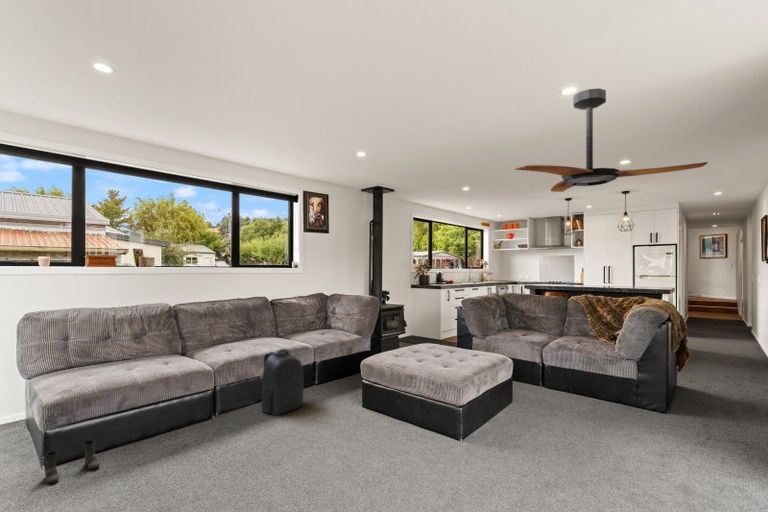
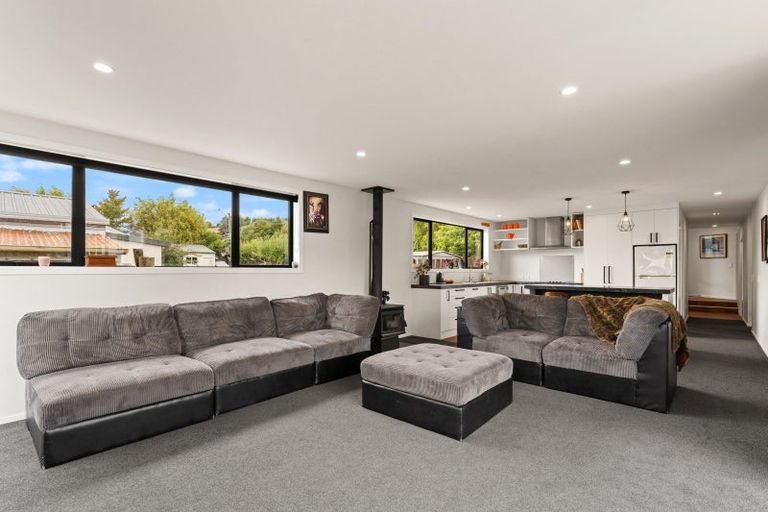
- boots [43,439,101,485]
- backpack [259,348,305,416]
- ceiling fan [514,87,709,193]
